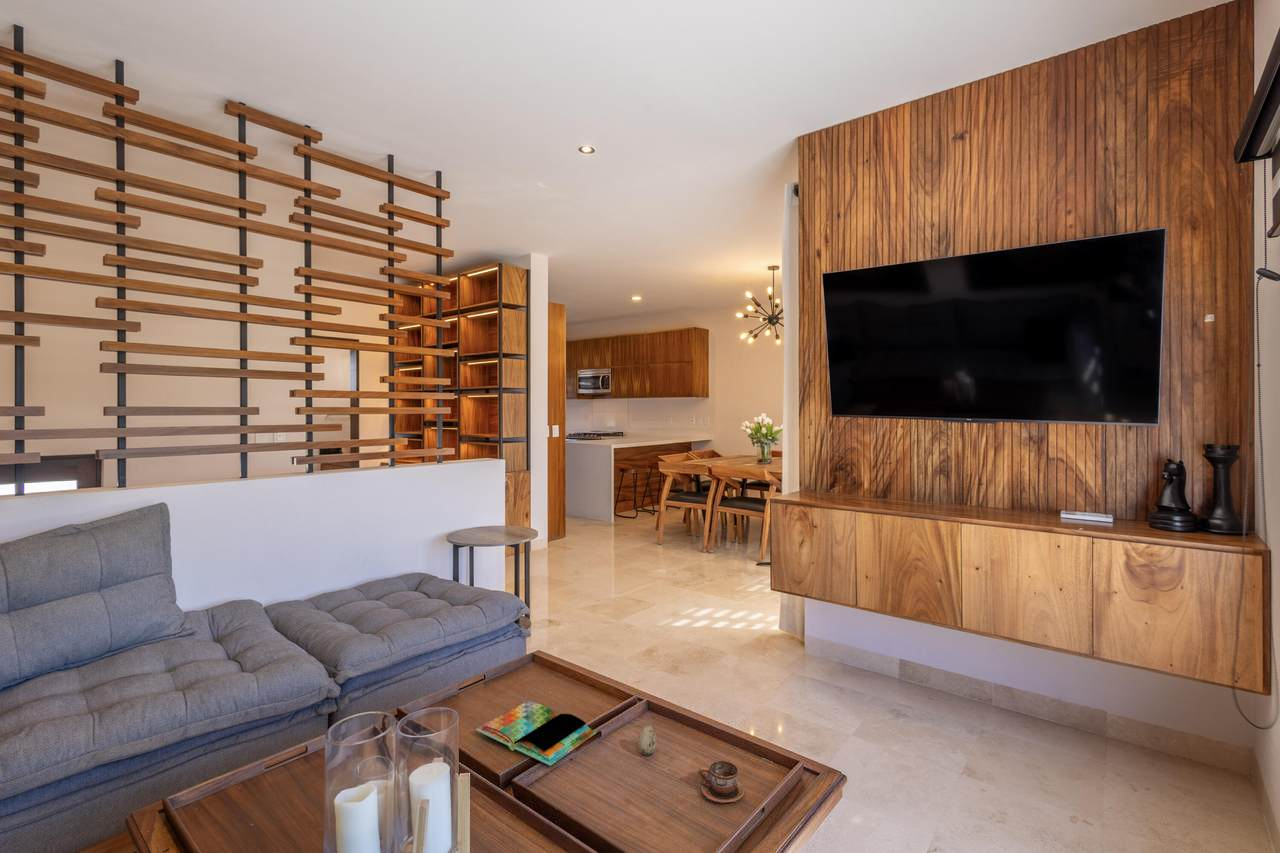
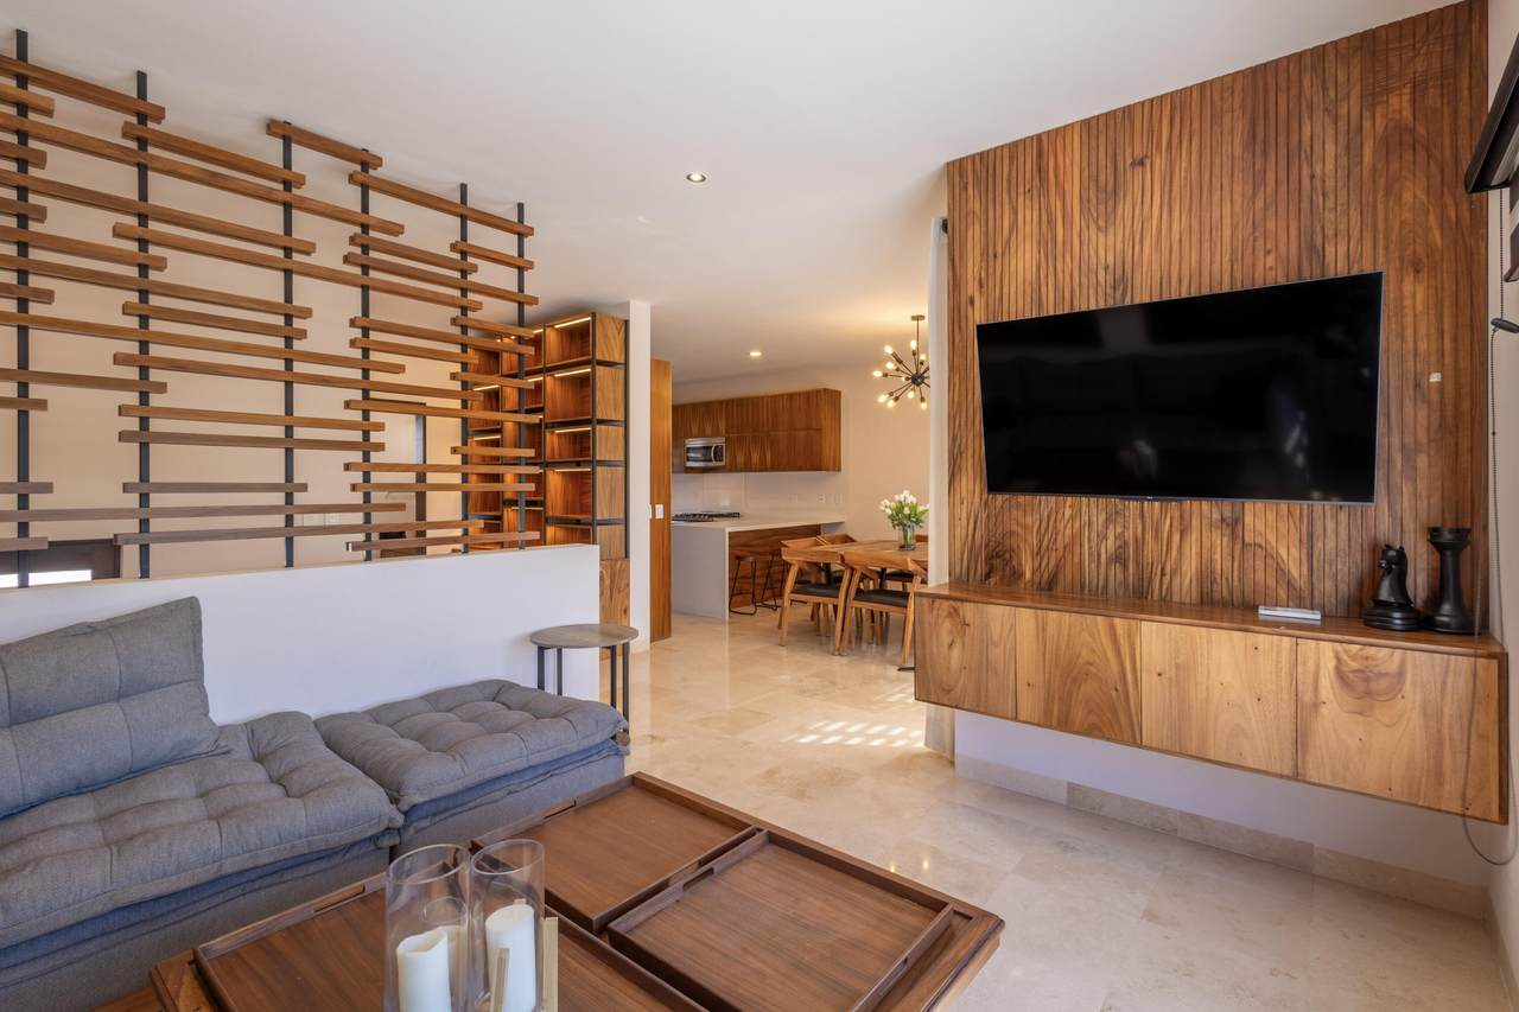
- cup [697,760,746,804]
- speckled egg [637,724,658,756]
- book [475,700,597,767]
